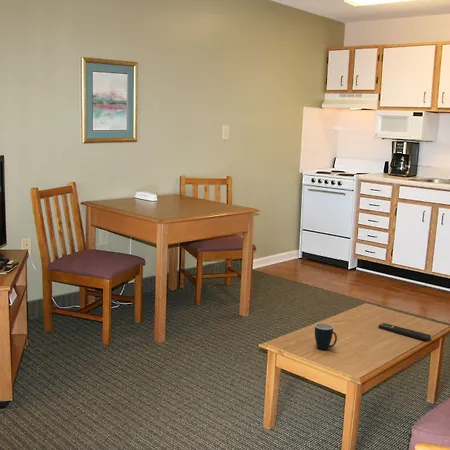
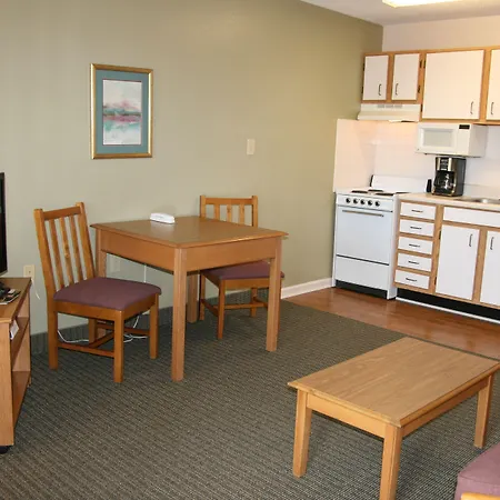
- remote control [377,322,432,342]
- mug [314,322,338,350]
